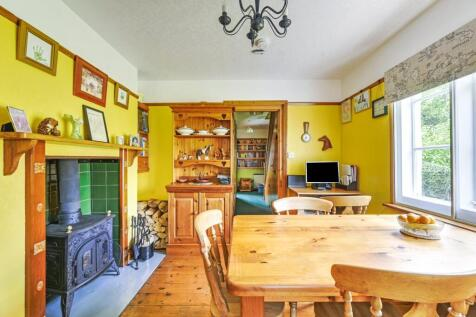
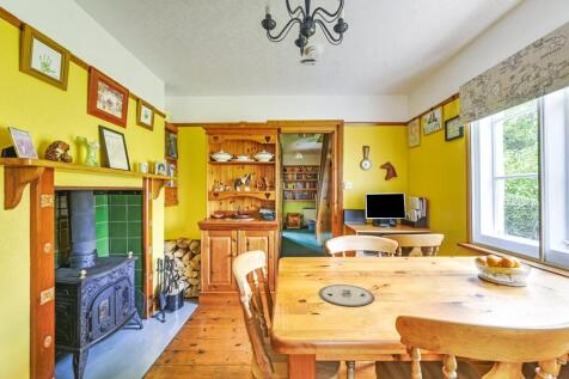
+ plate [318,283,375,307]
